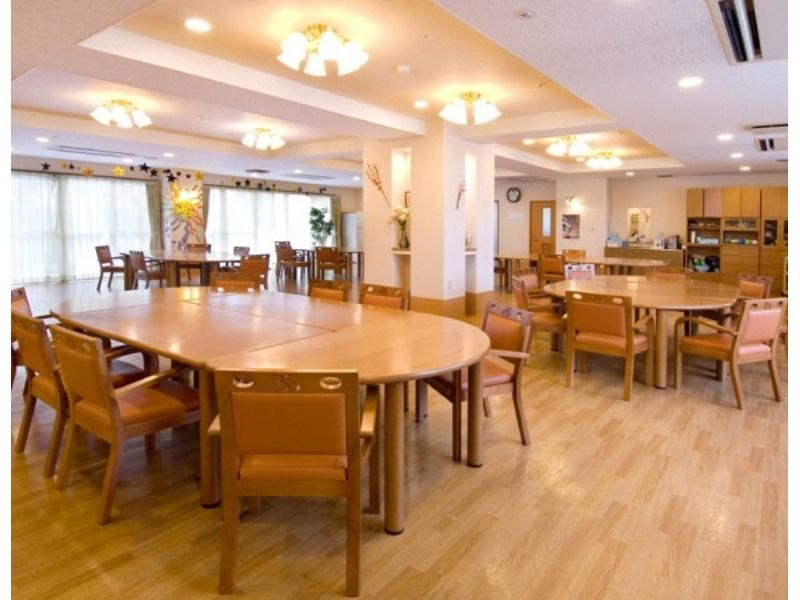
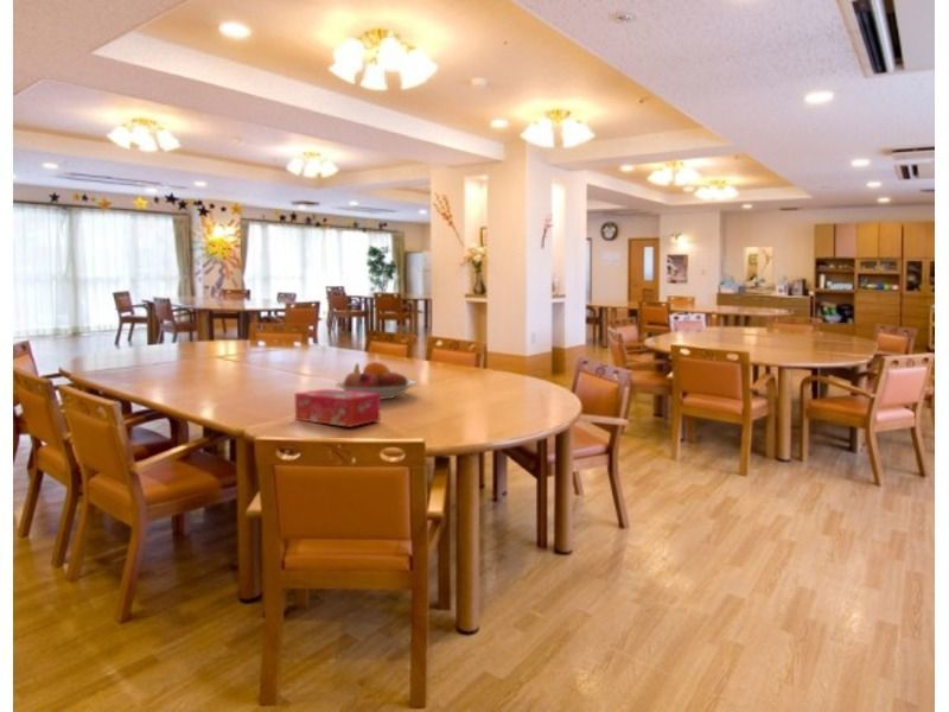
+ tissue box [293,388,381,428]
+ fruit bowl [335,361,418,401]
